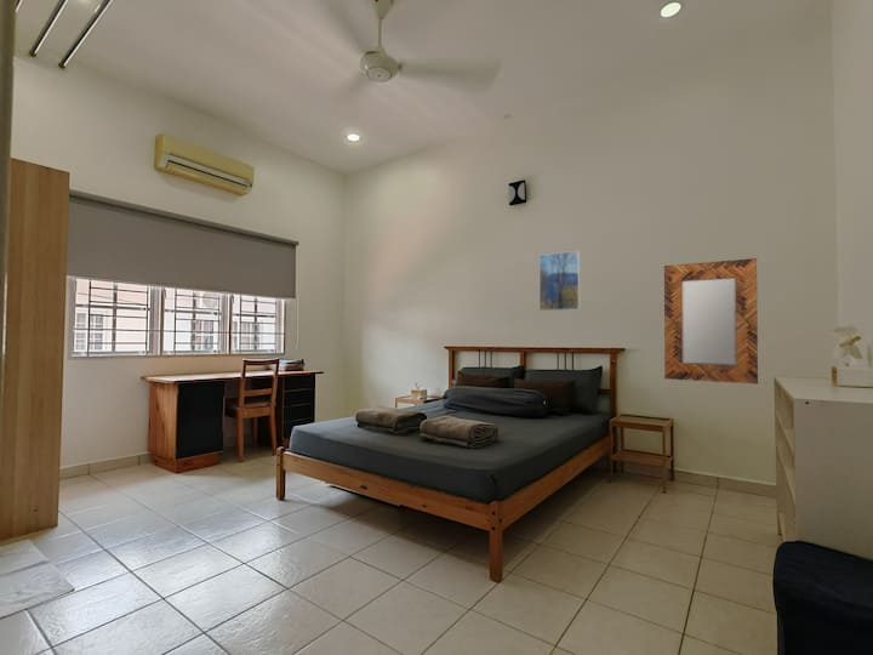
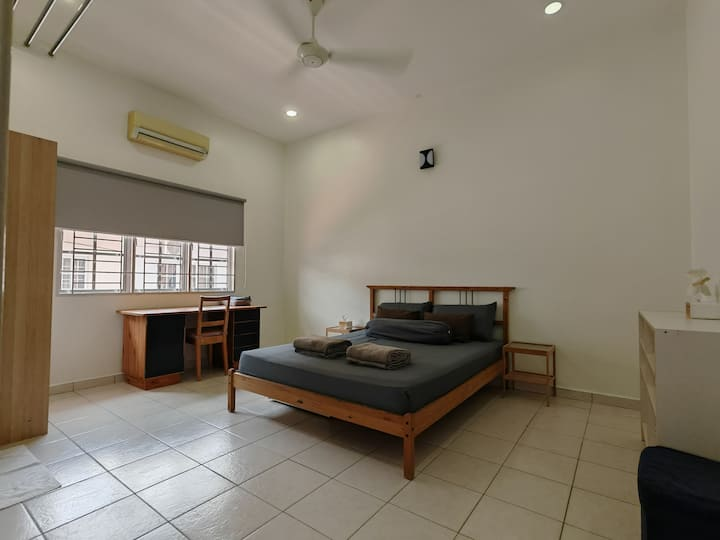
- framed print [538,250,581,312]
- home mirror [663,257,759,386]
